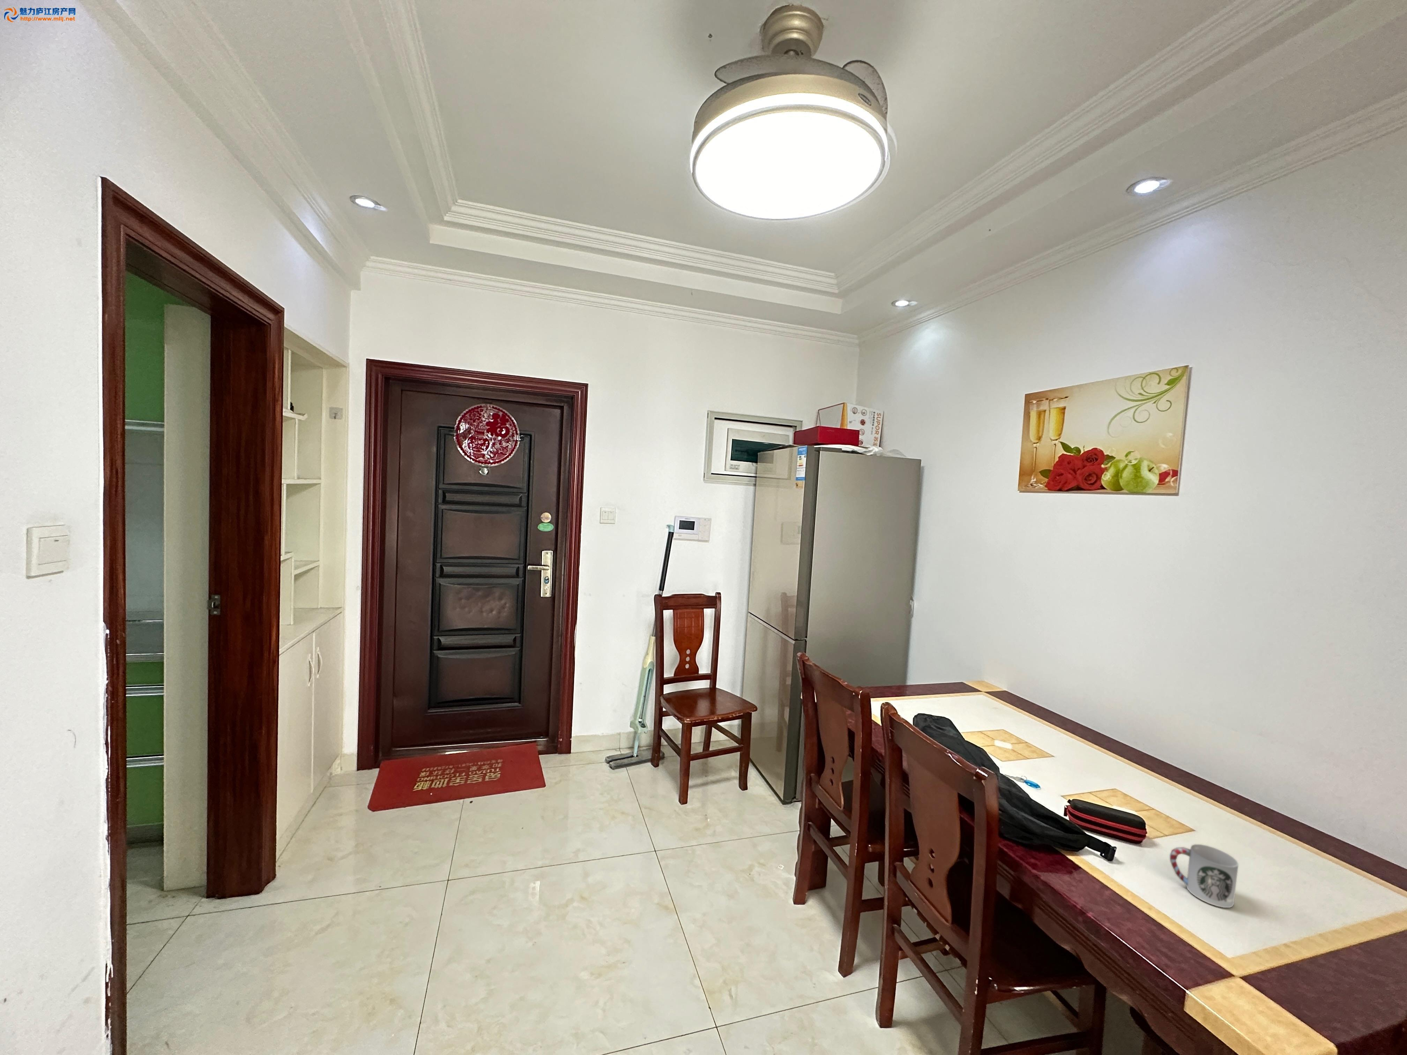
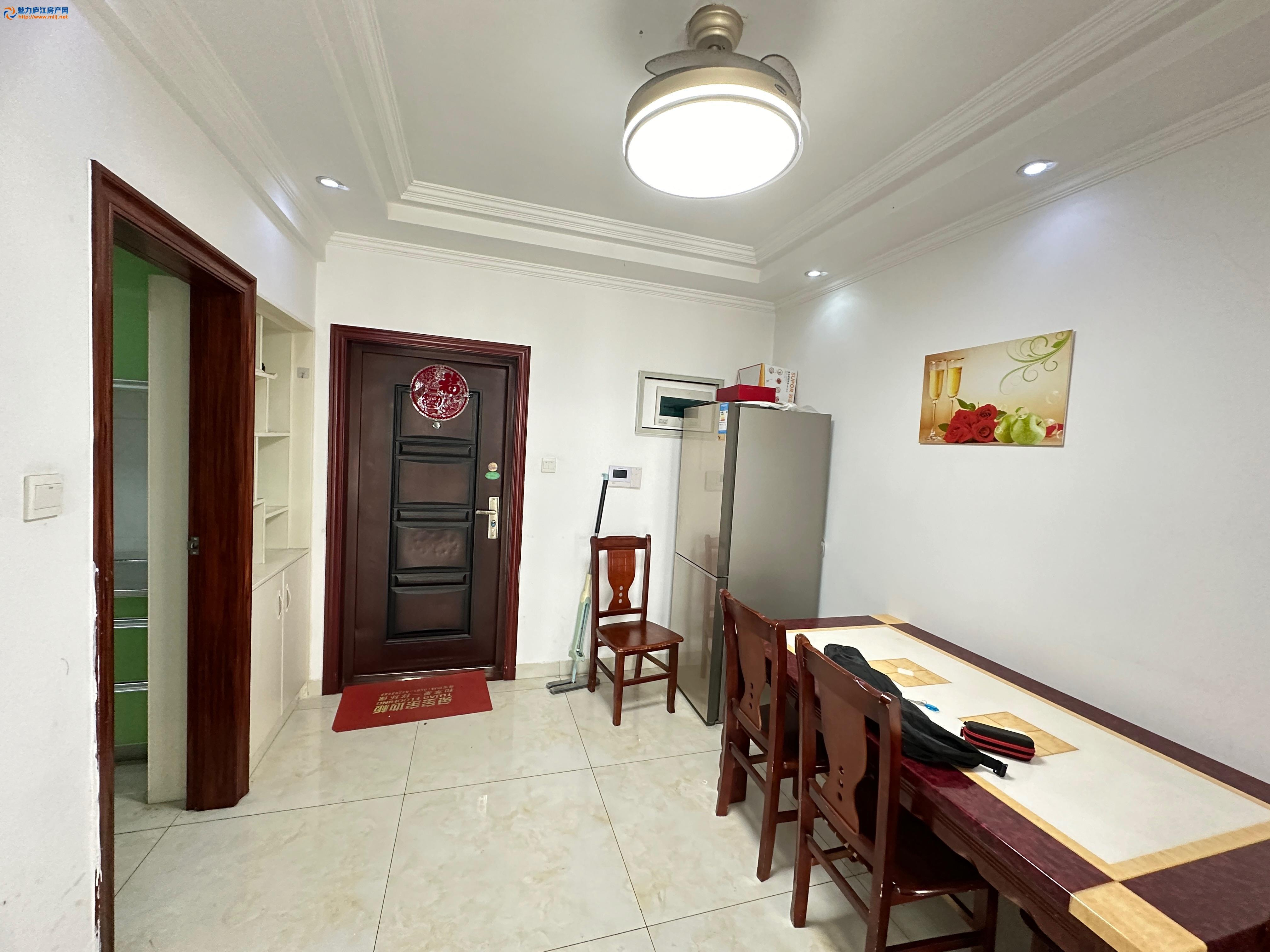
- cup [1169,844,1239,908]
